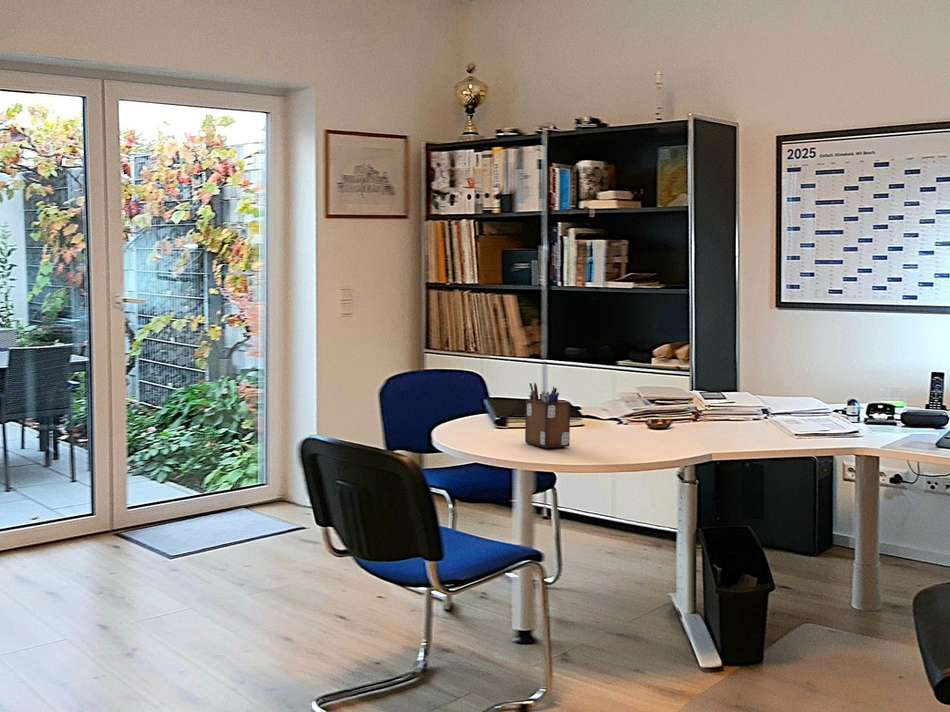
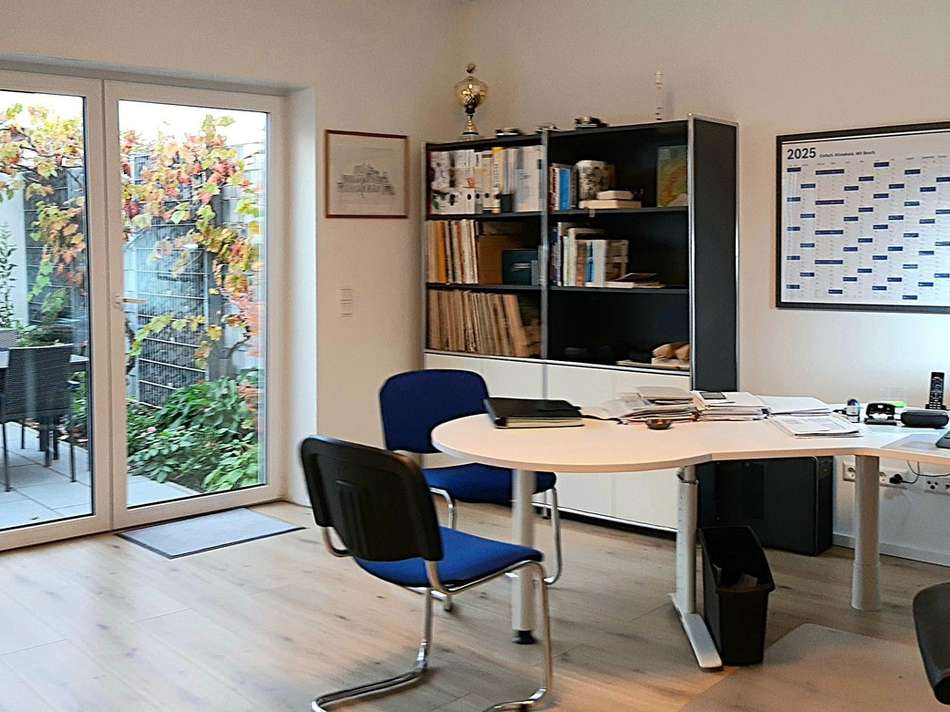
- desk organizer [524,382,571,449]
